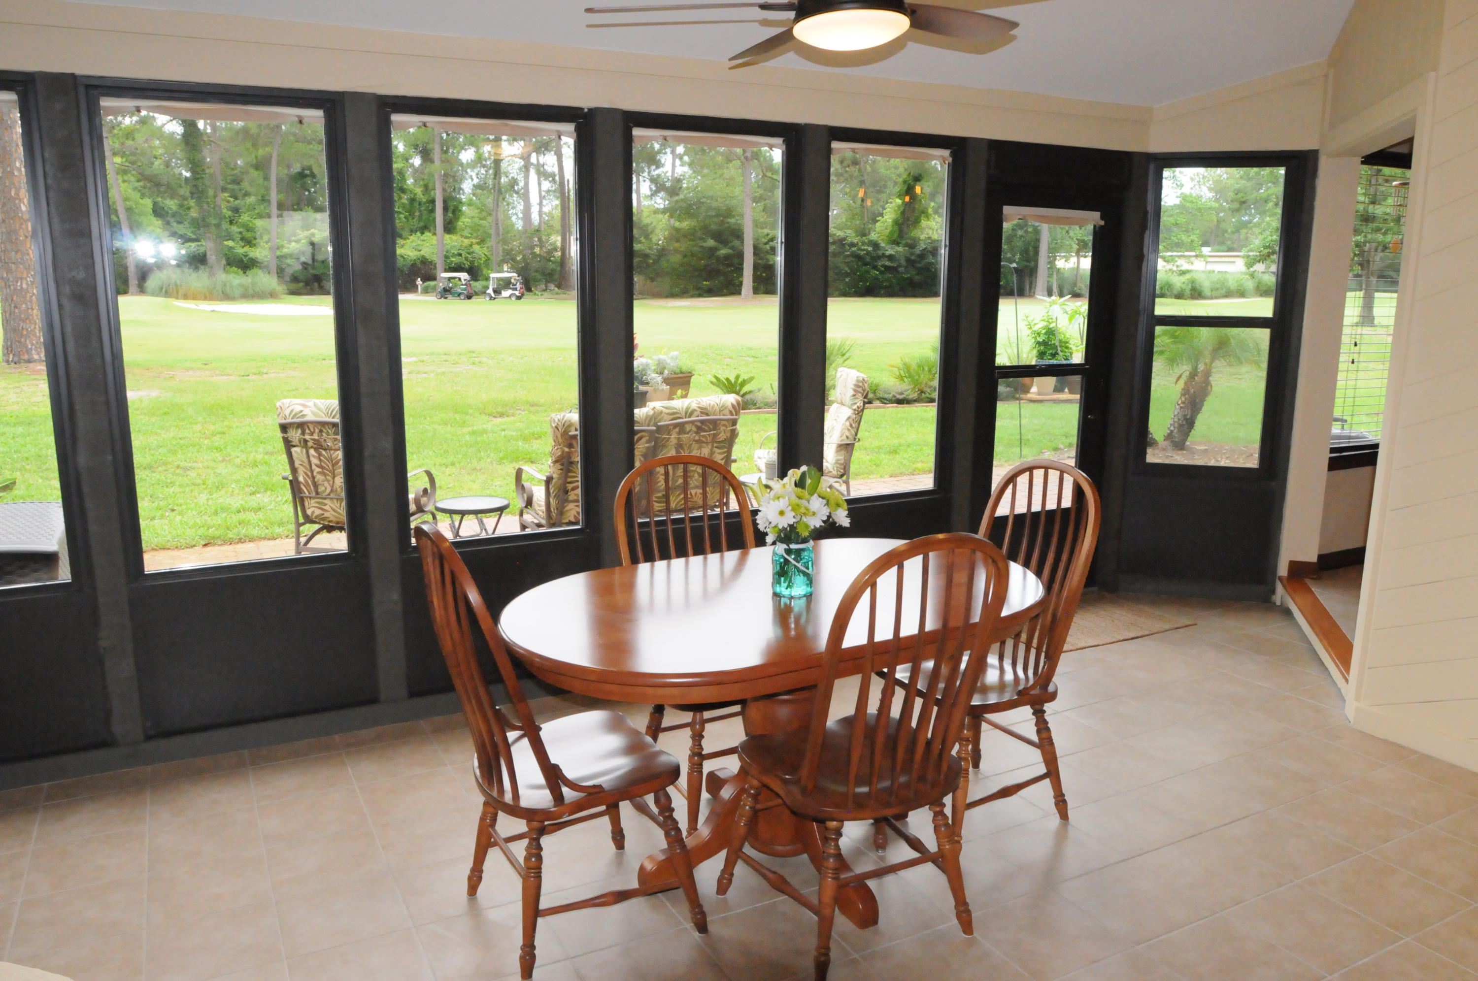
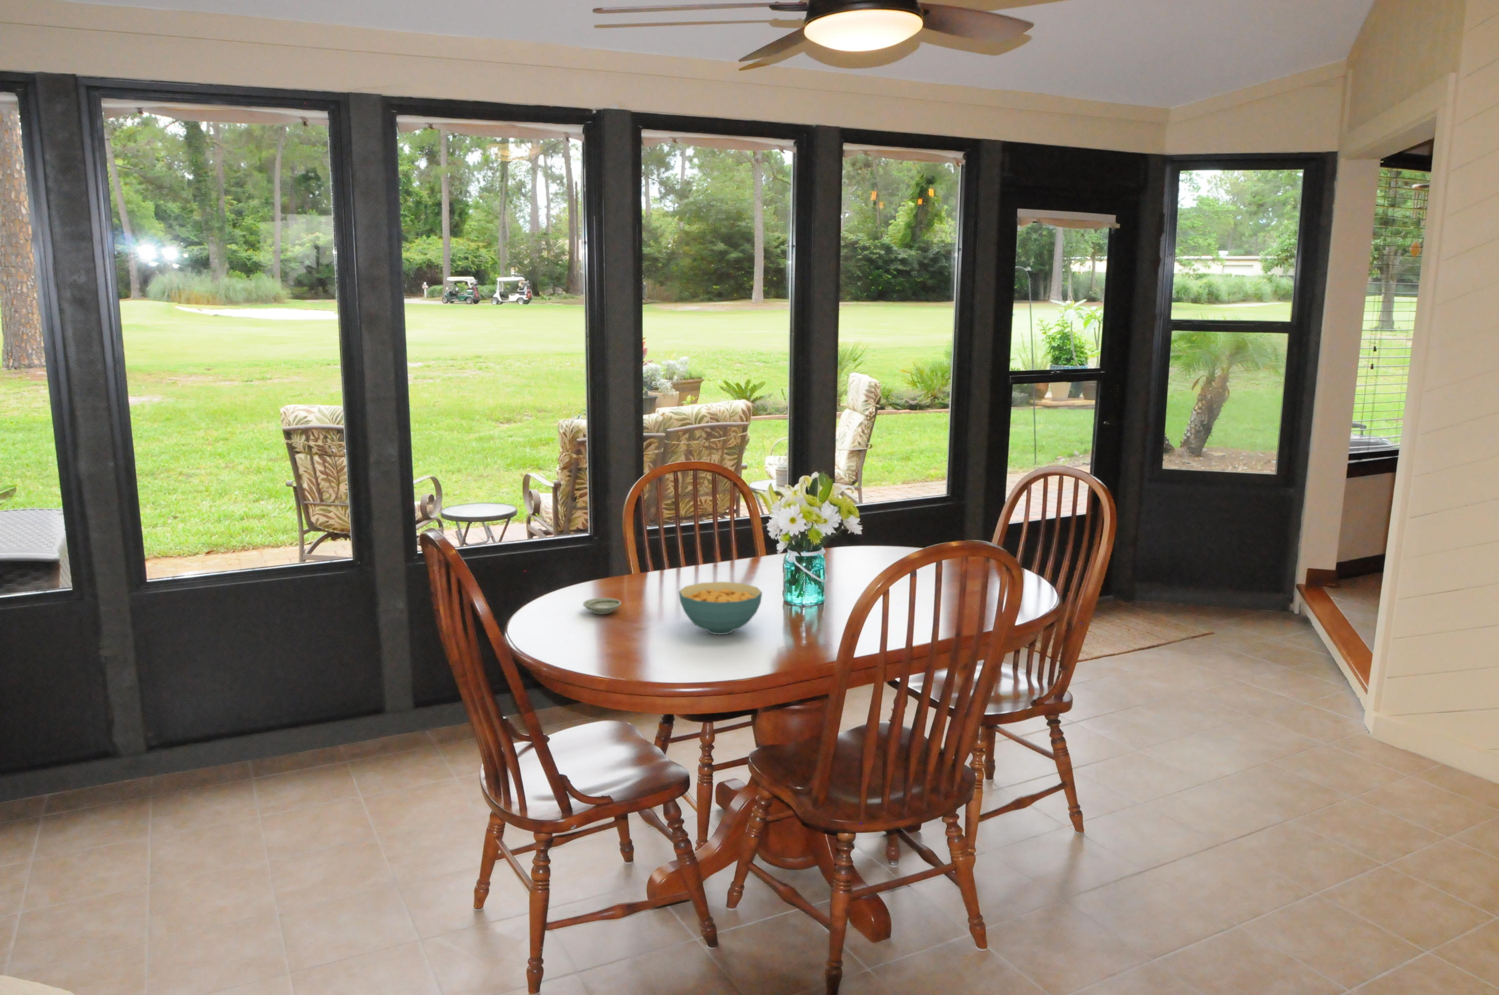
+ saucer [583,597,622,615]
+ cereal bowl [678,582,763,635]
